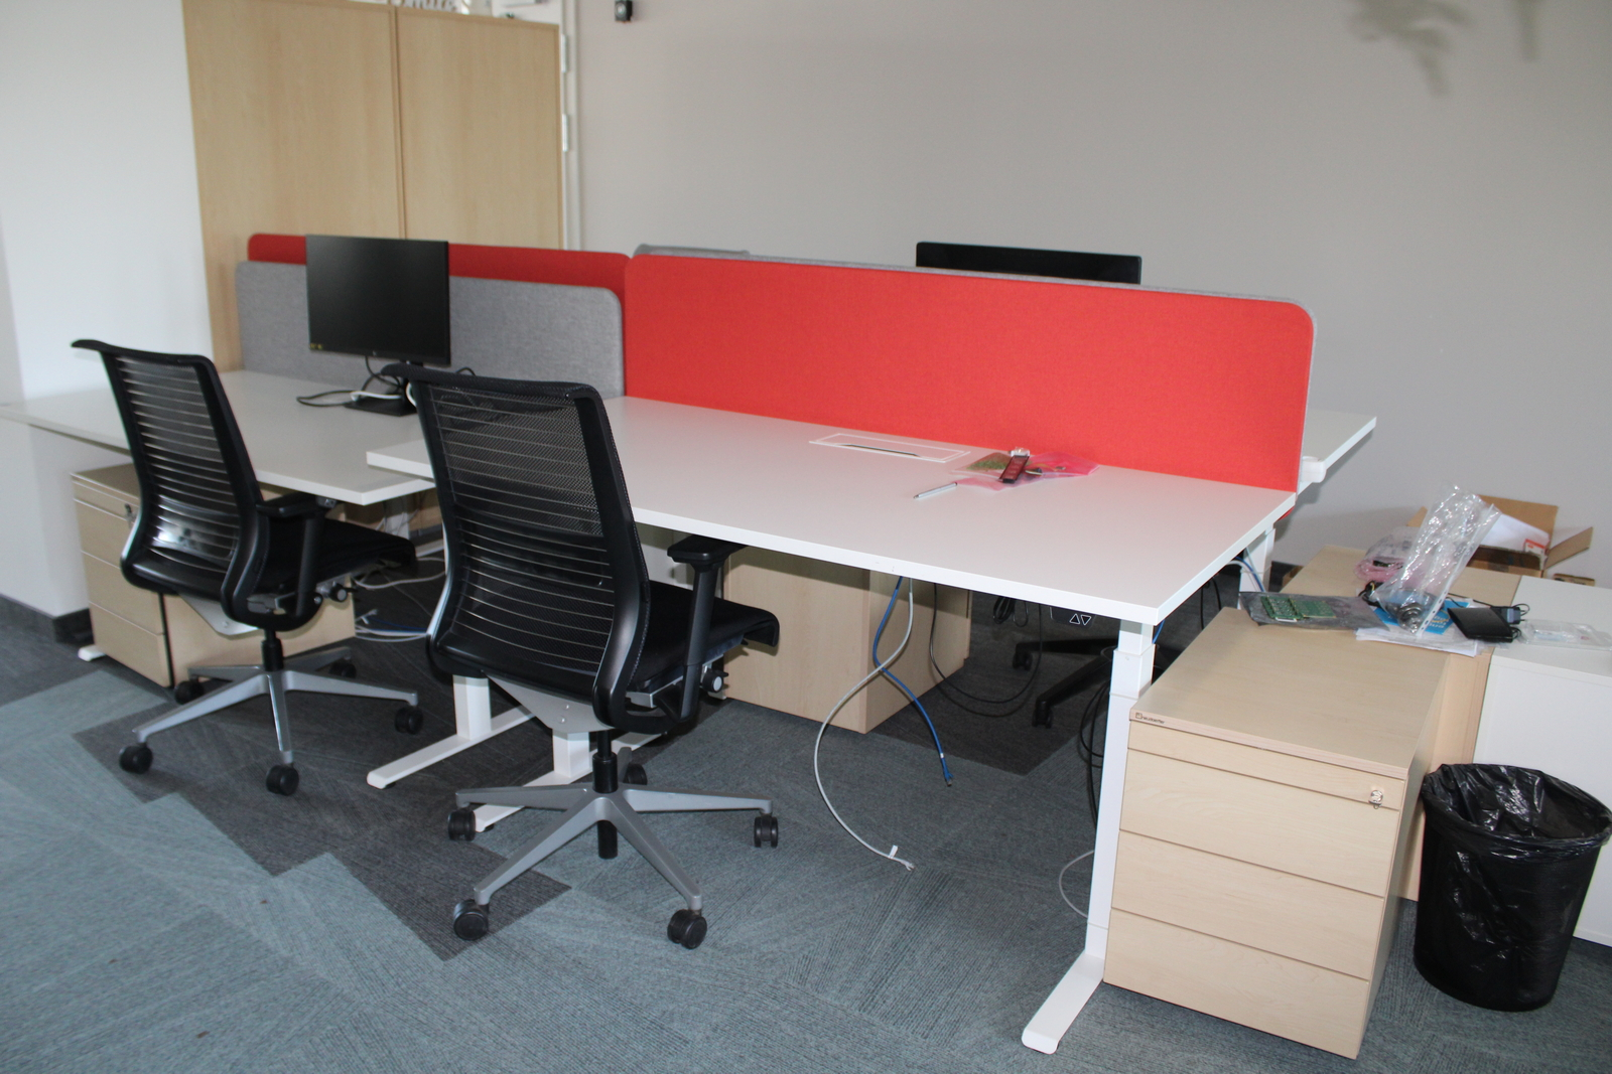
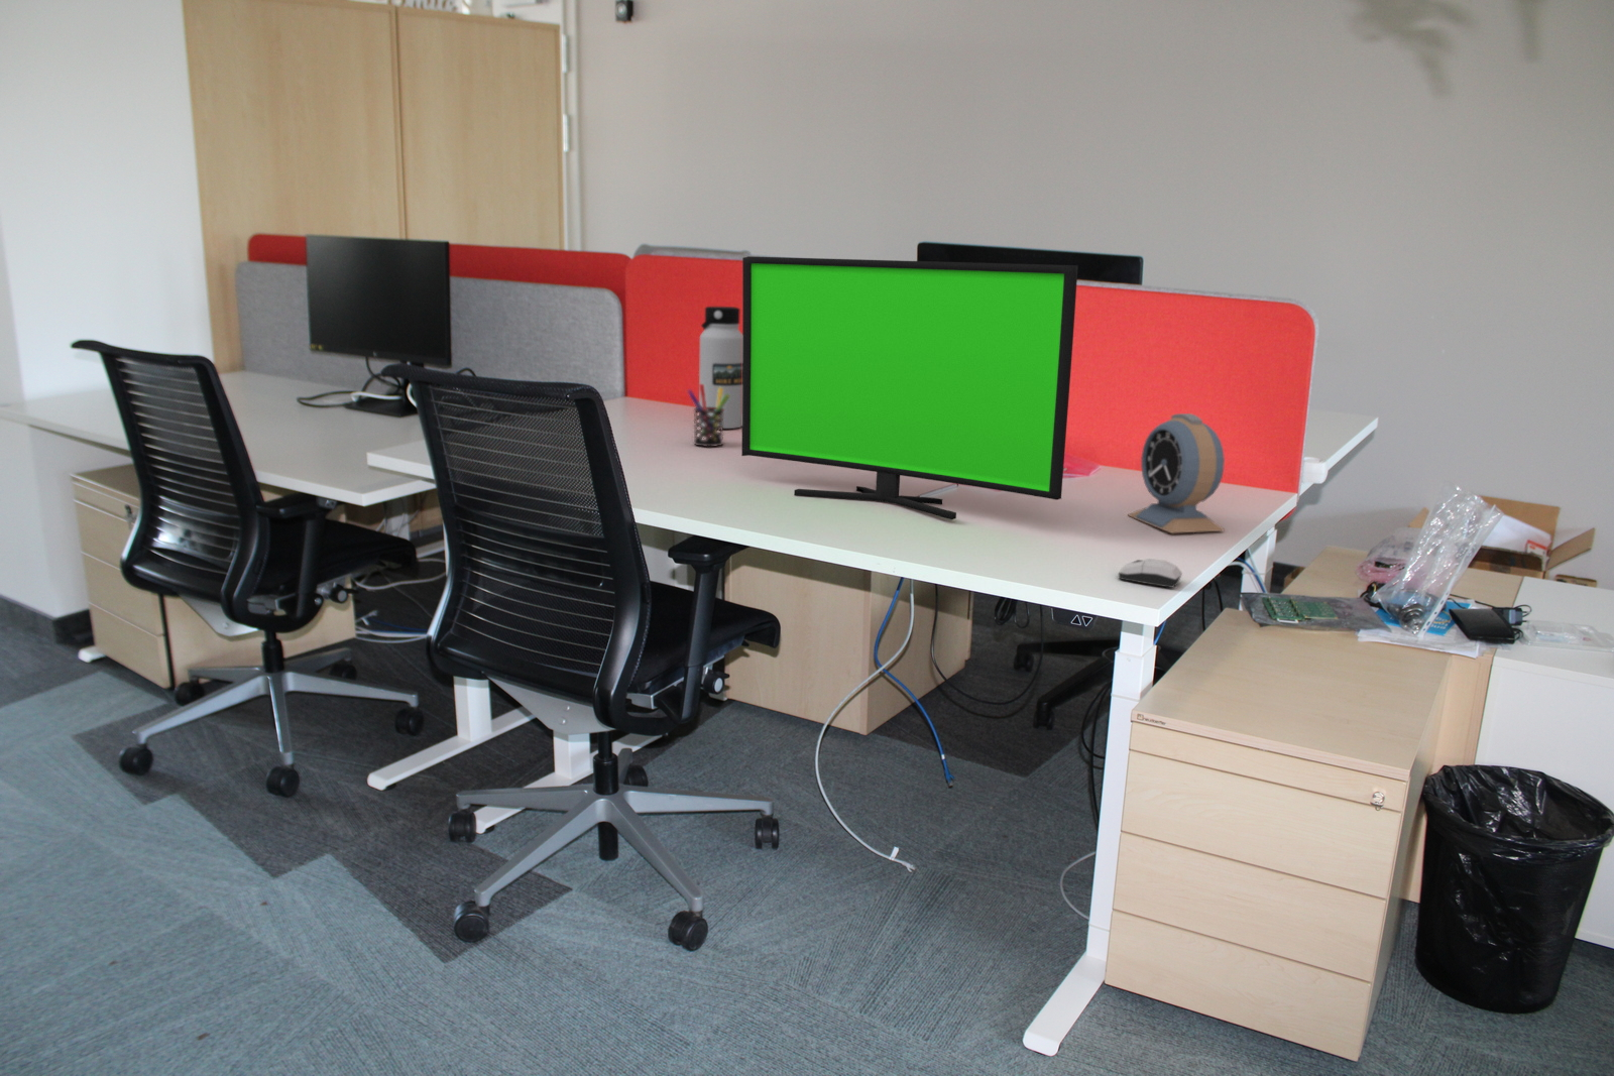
+ computer mouse [1118,557,1183,588]
+ pen holder [686,384,729,448]
+ monitor [741,255,1080,521]
+ water bottle [698,305,742,430]
+ alarm clock [1126,412,1226,534]
